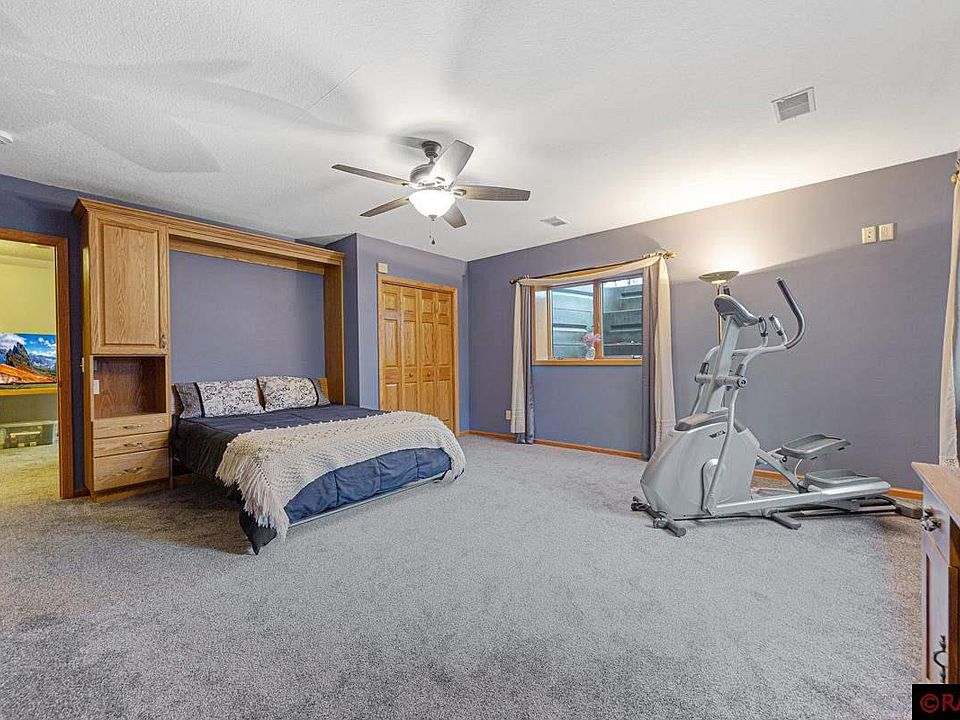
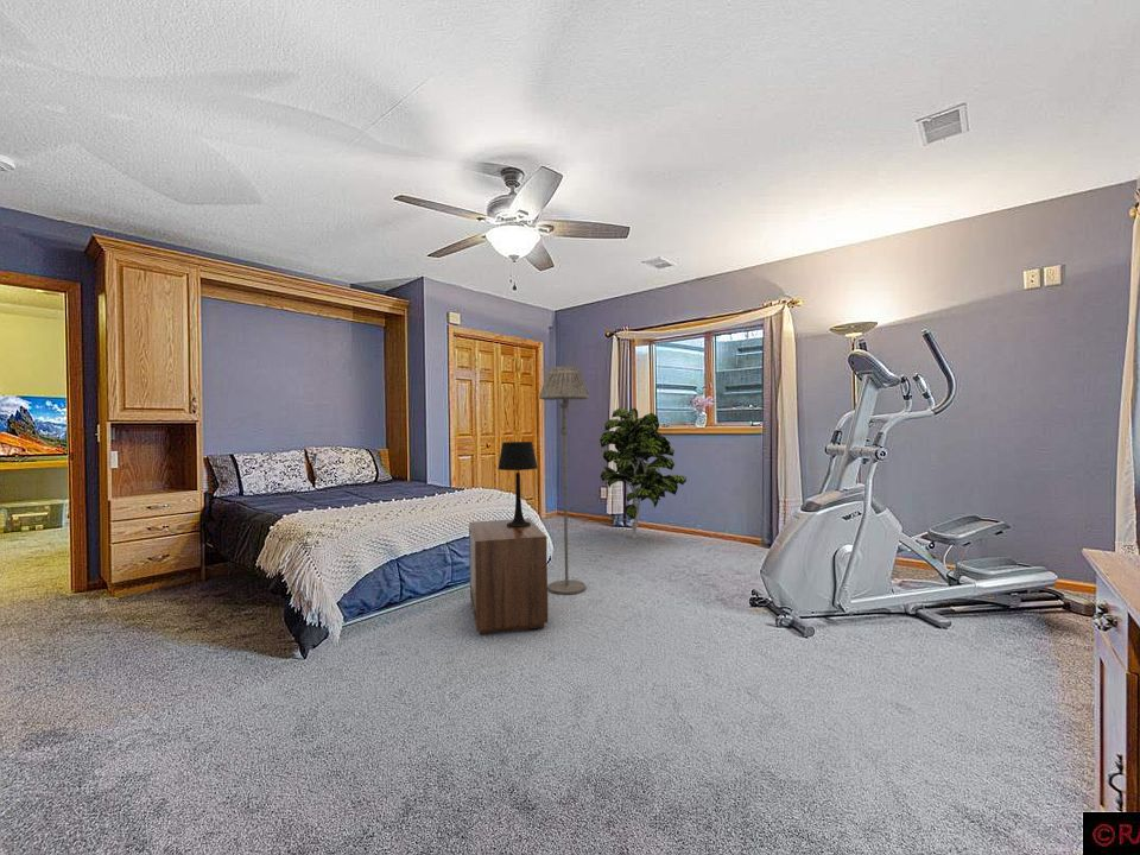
+ nightstand [468,518,549,635]
+ indoor plant [598,407,688,539]
+ table lamp [496,441,539,527]
+ floor lamp [538,366,590,596]
